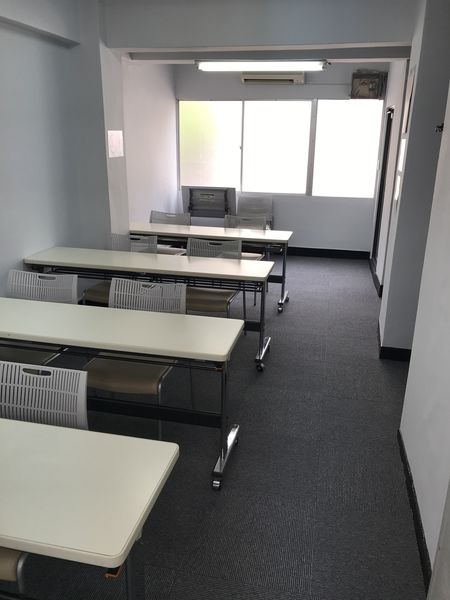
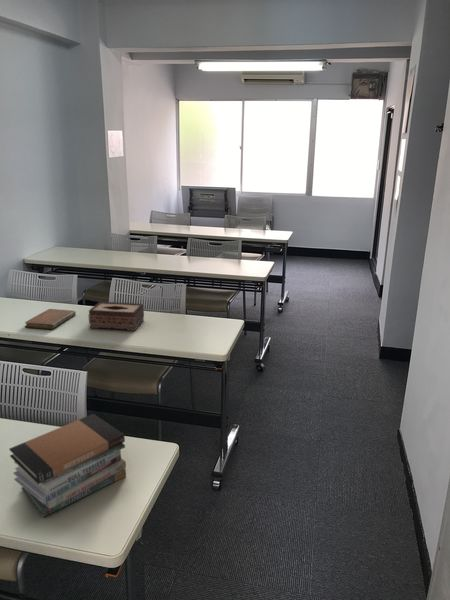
+ notebook [24,308,77,330]
+ book stack [8,413,127,518]
+ tissue box [88,301,145,332]
